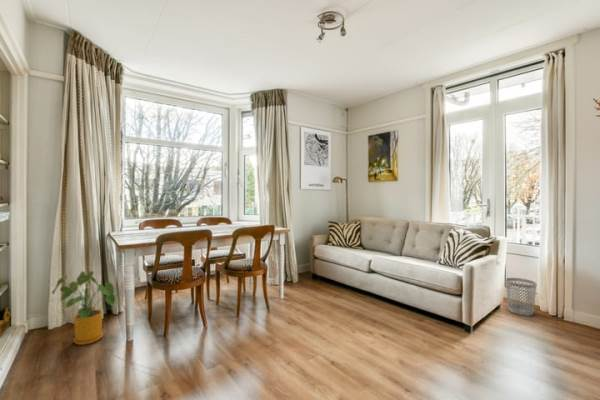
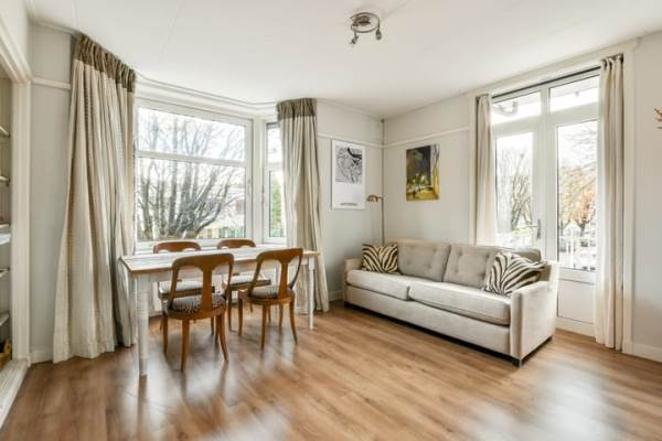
- wastebasket [505,277,538,317]
- house plant [51,270,116,346]
